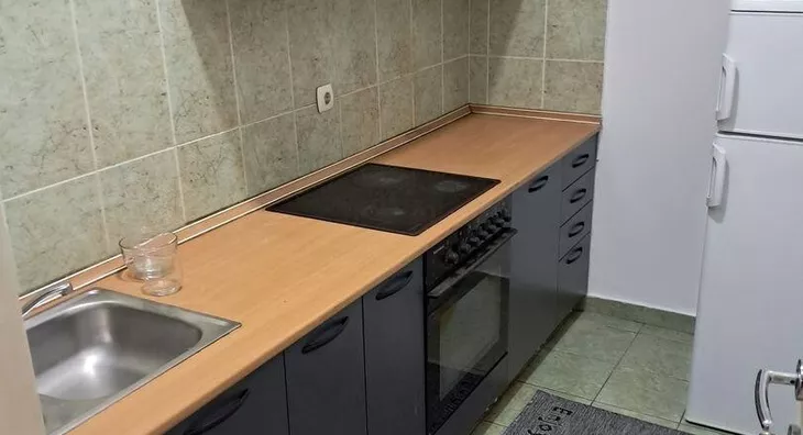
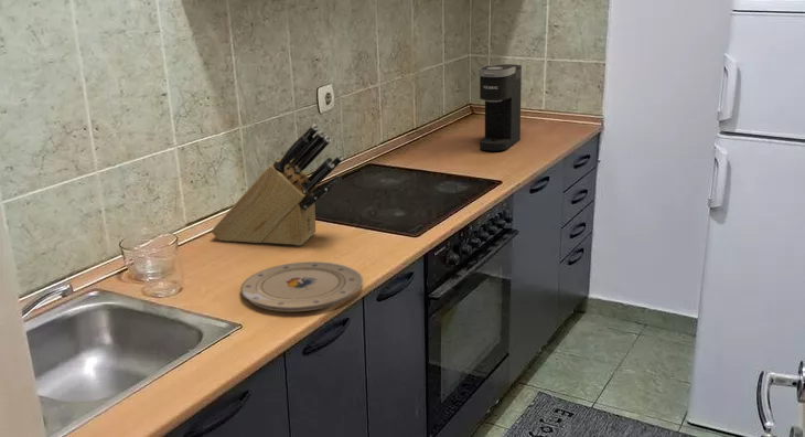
+ knife block [211,122,344,246]
+ plate [239,260,364,312]
+ coffee maker [477,63,523,152]
